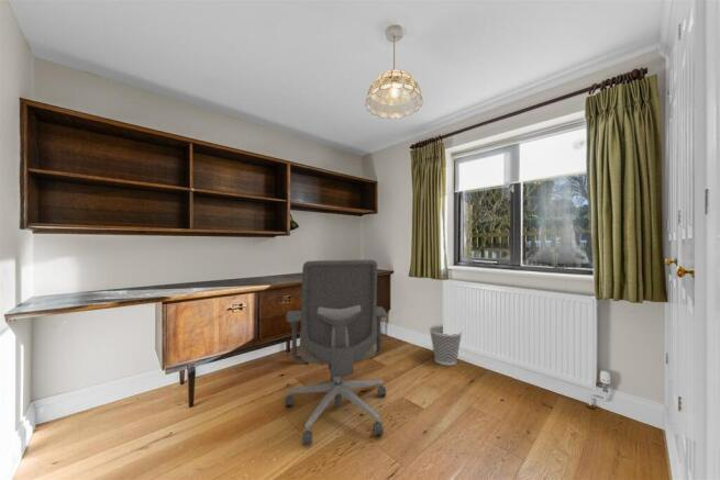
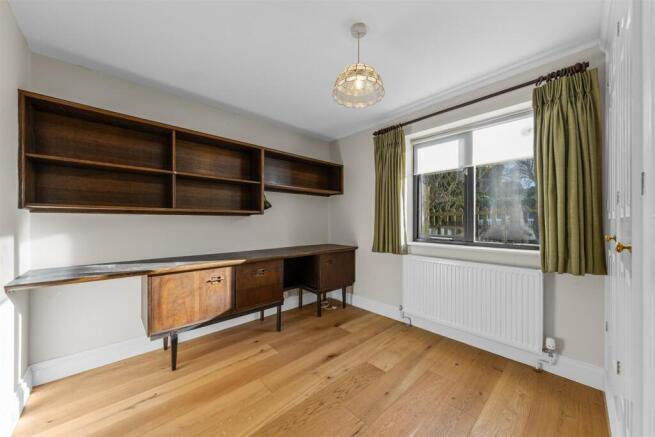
- wastebasket [428,323,464,367]
- office chair [284,259,388,446]
